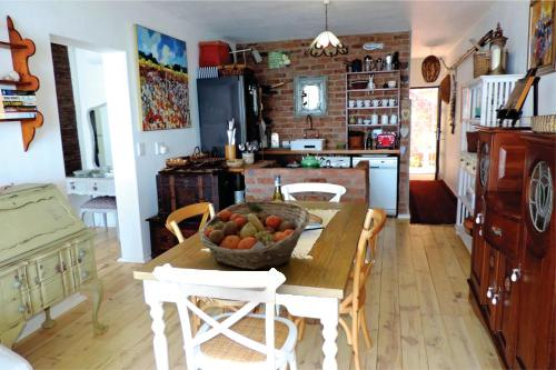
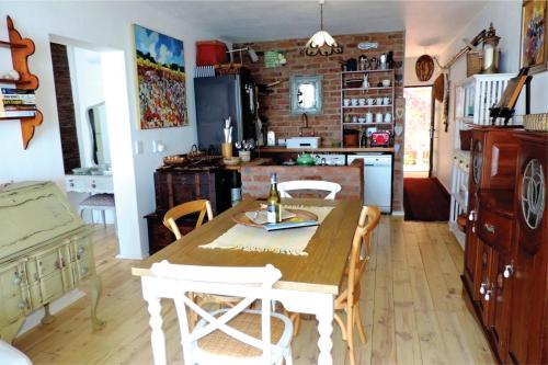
- fruit basket [198,200,311,270]
